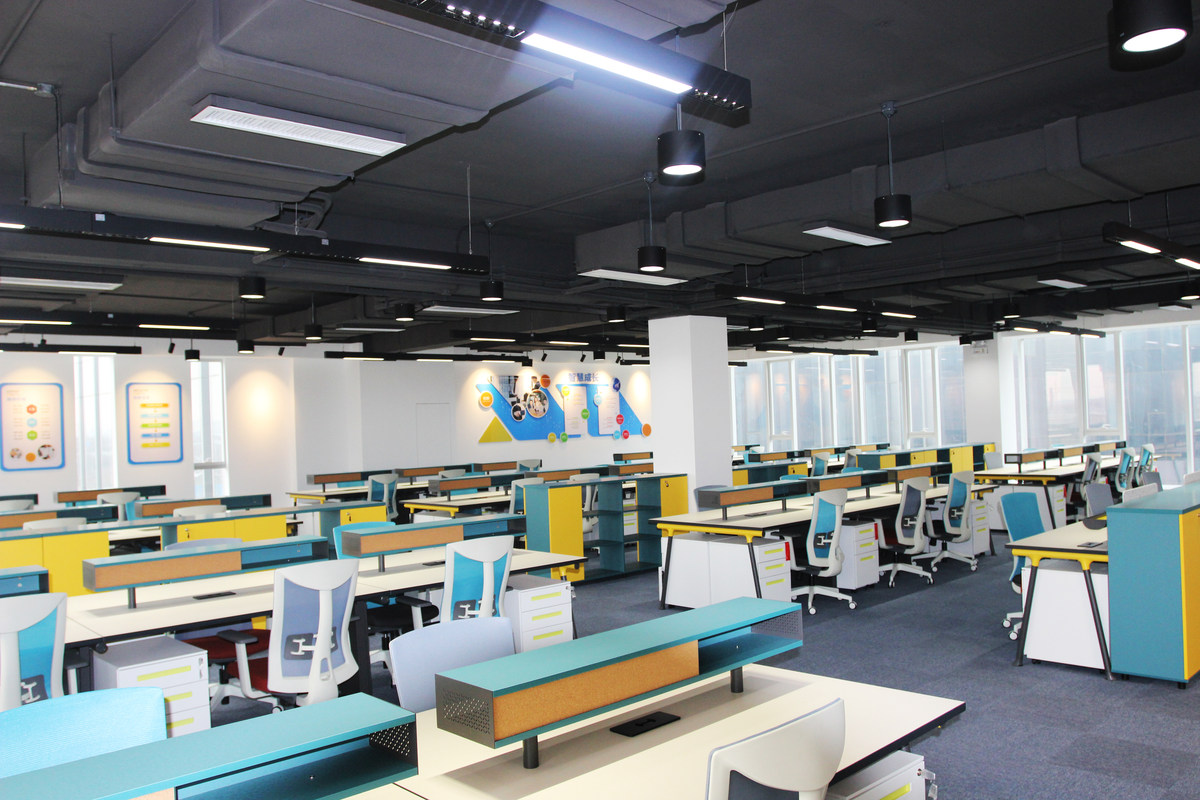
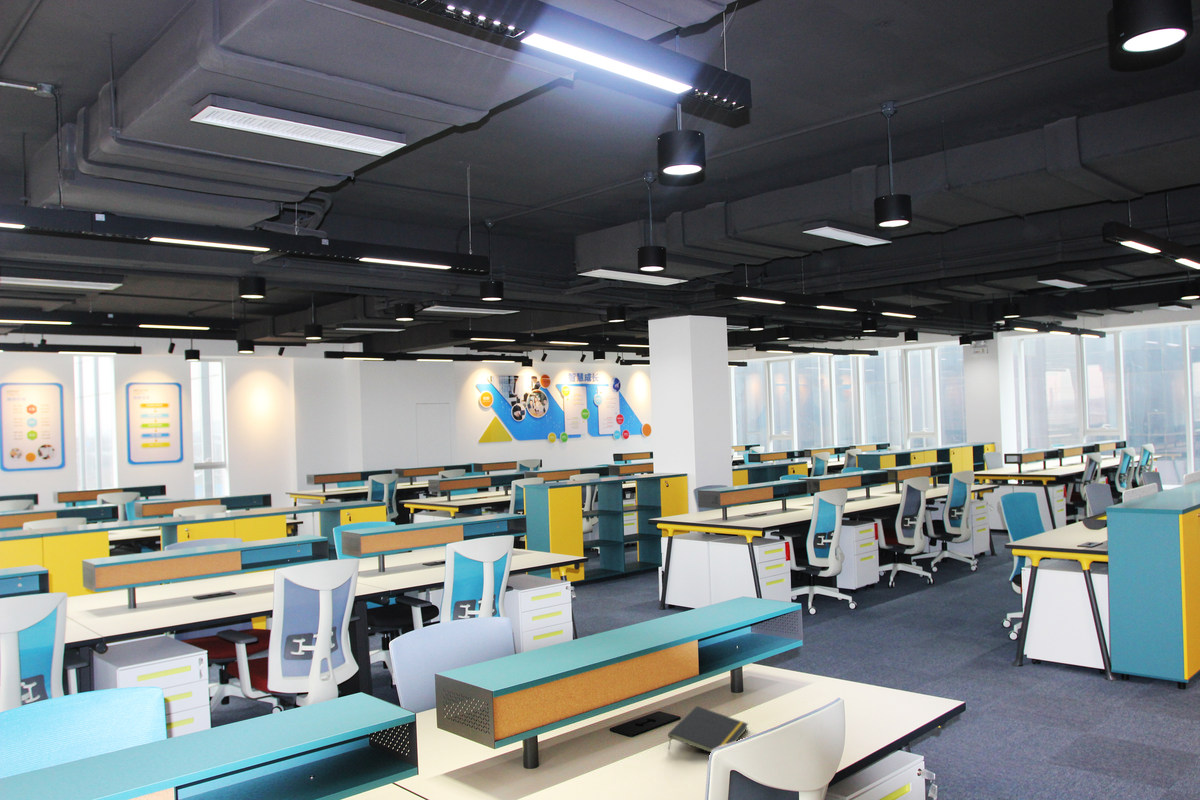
+ notepad [667,705,749,754]
